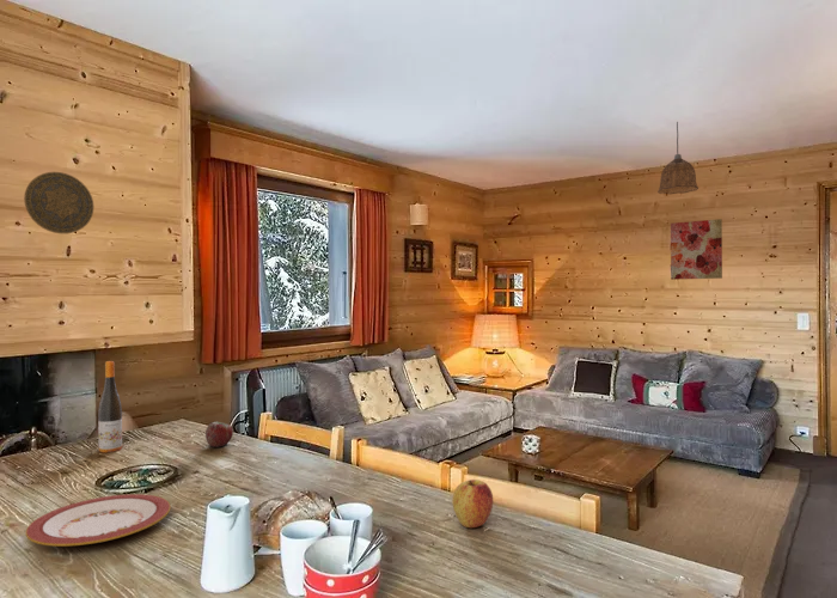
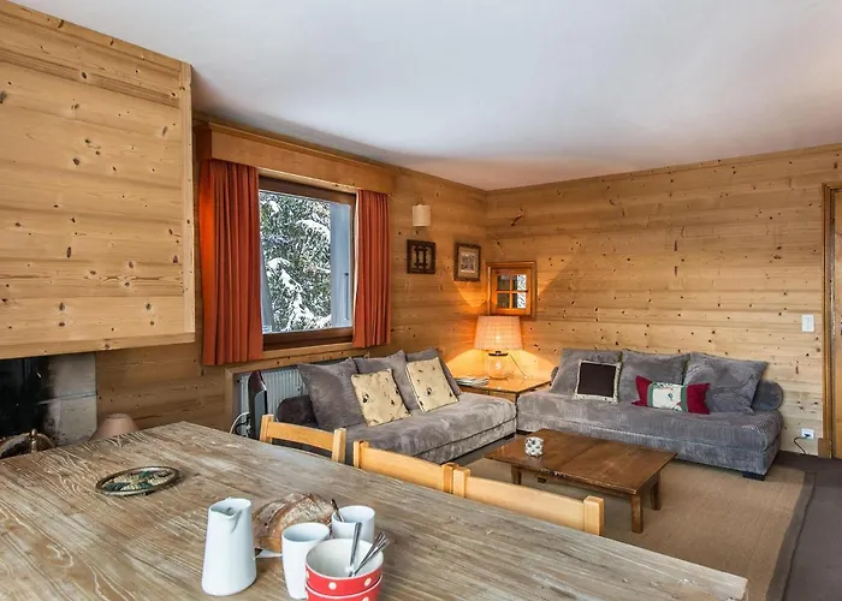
- apple [204,421,234,448]
- wall art [670,218,723,281]
- wine bottle [97,360,123,454]
- apple [451,478,494,529]
- decorative plate [23,171,94,234]
- pendant lamp [656,121,699,195]
- plate [25,493,172,548]
